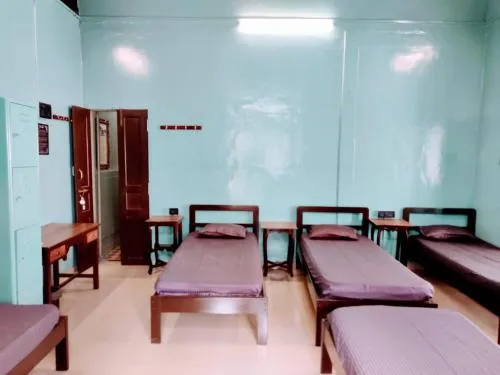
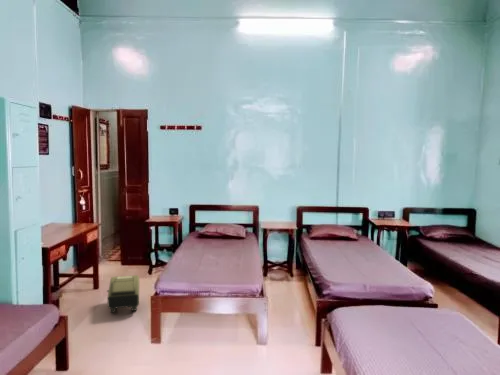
+ backpack [106,274,140,314]
